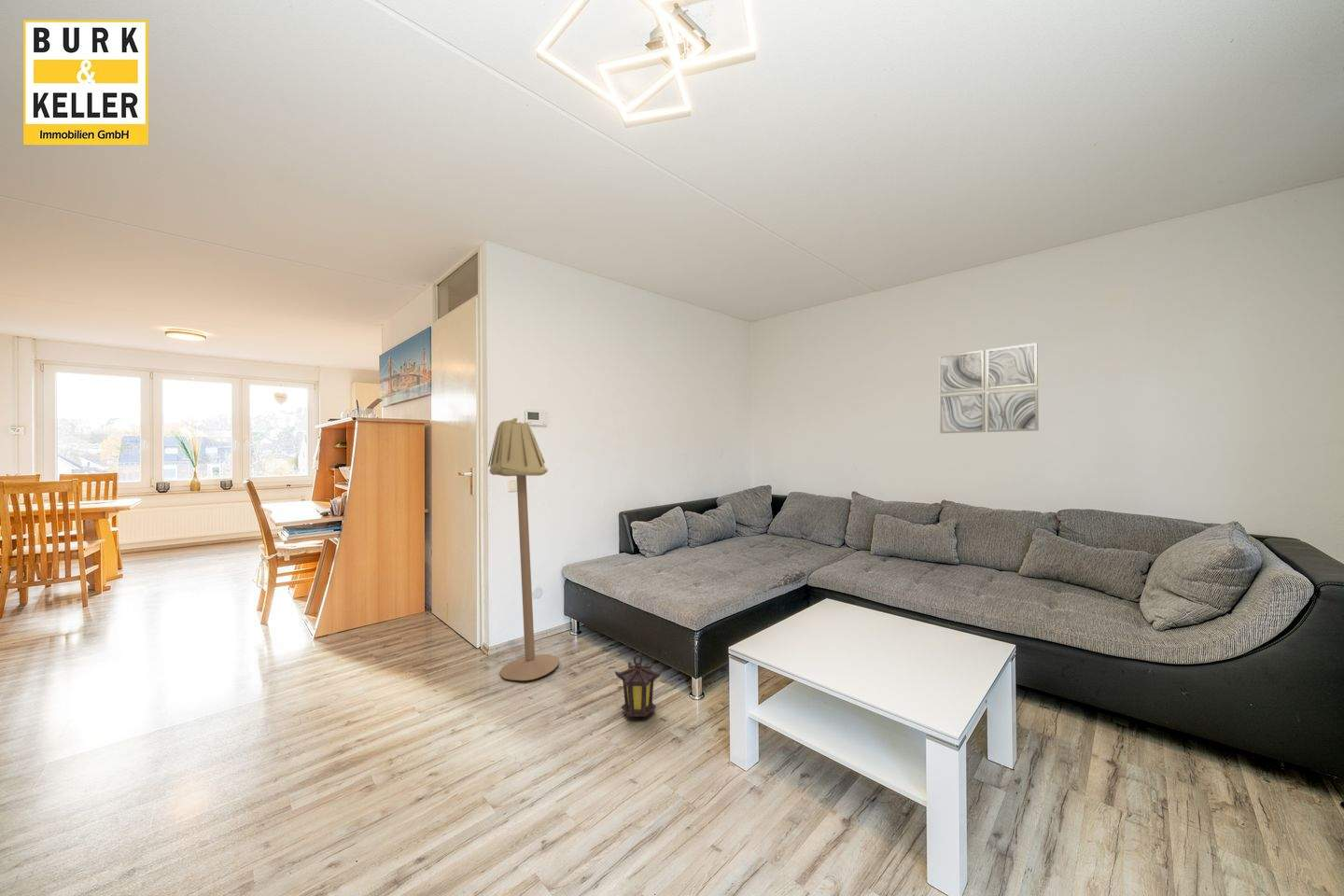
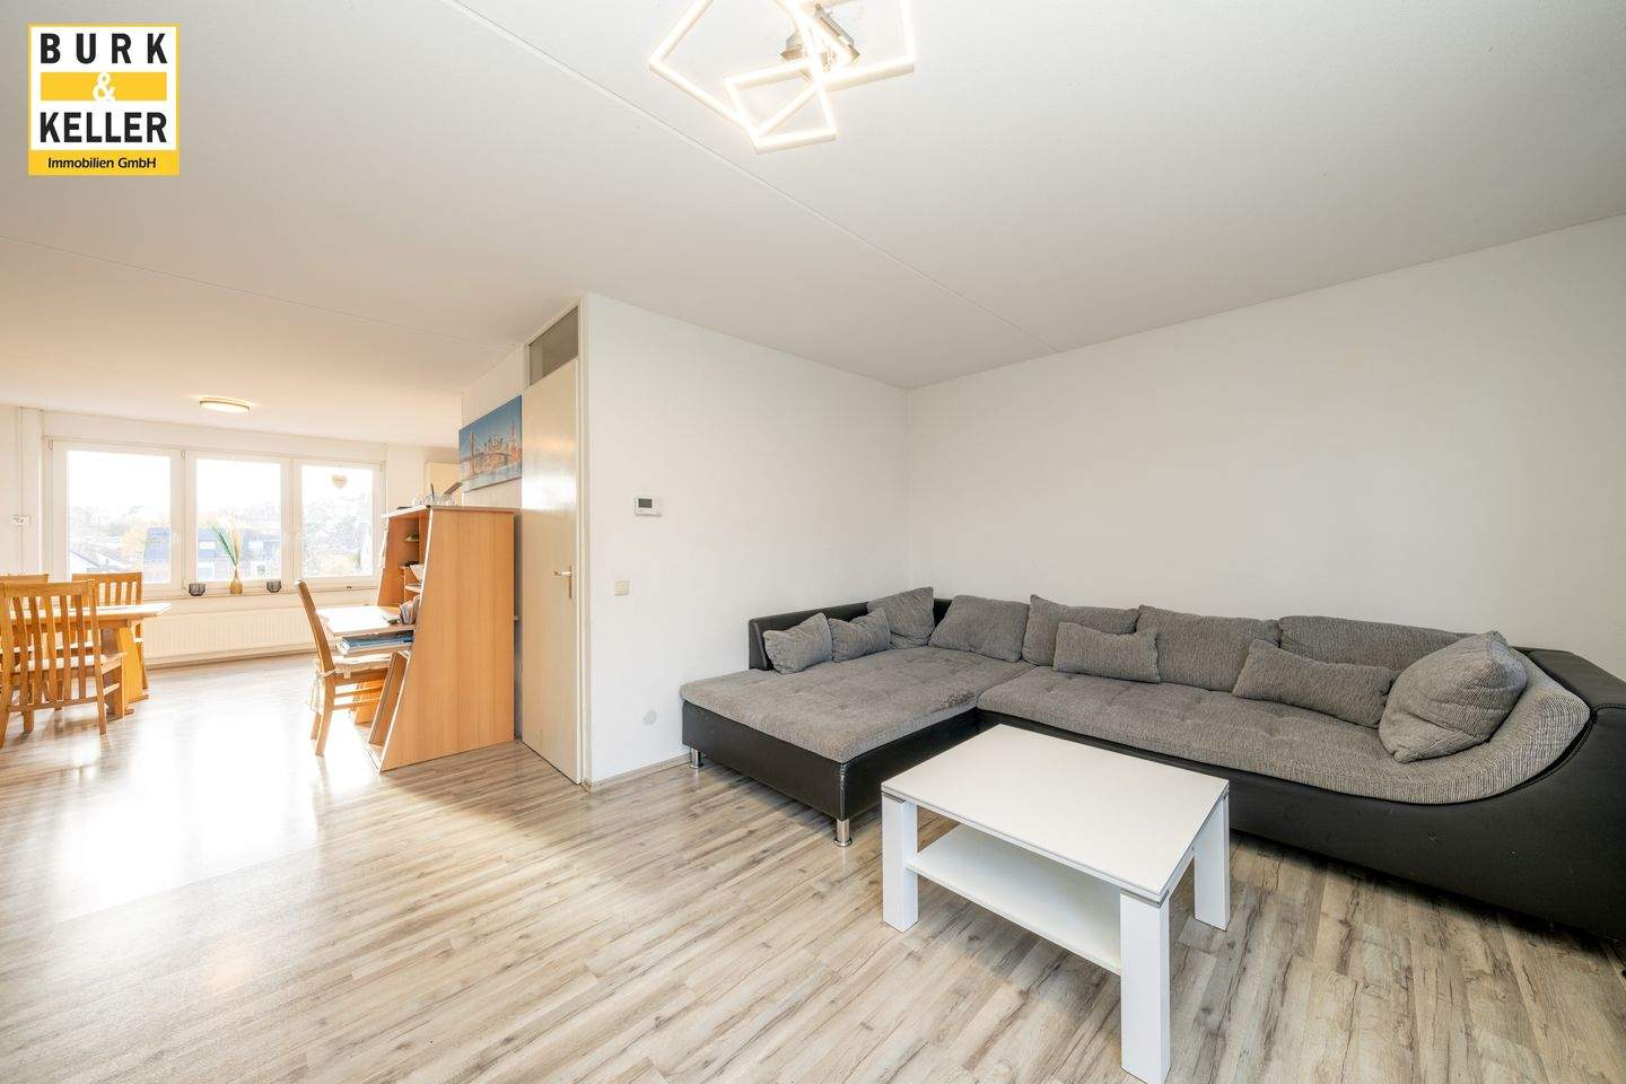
- lantern [614,652,663,718]
- floor lamp [487,417,560,681]
- wall art [938,342,1040,434]
